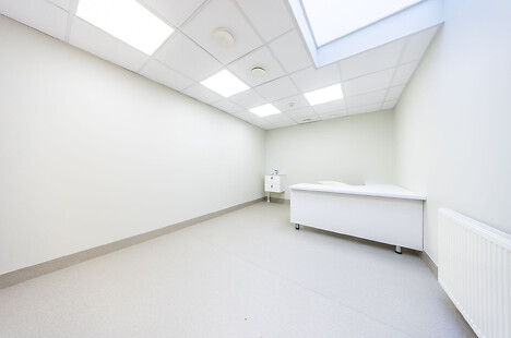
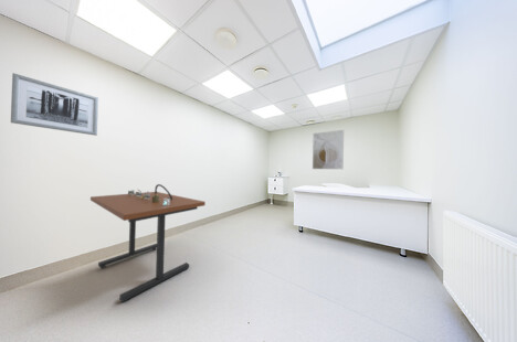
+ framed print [312,129,345,170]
+ wall art [10,72,99,137]
+ desk [89,183,207,303]
